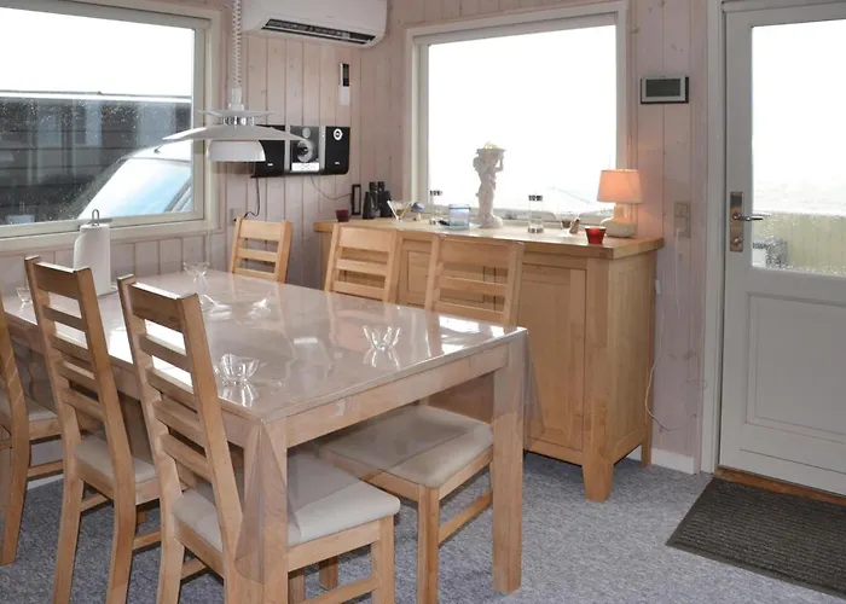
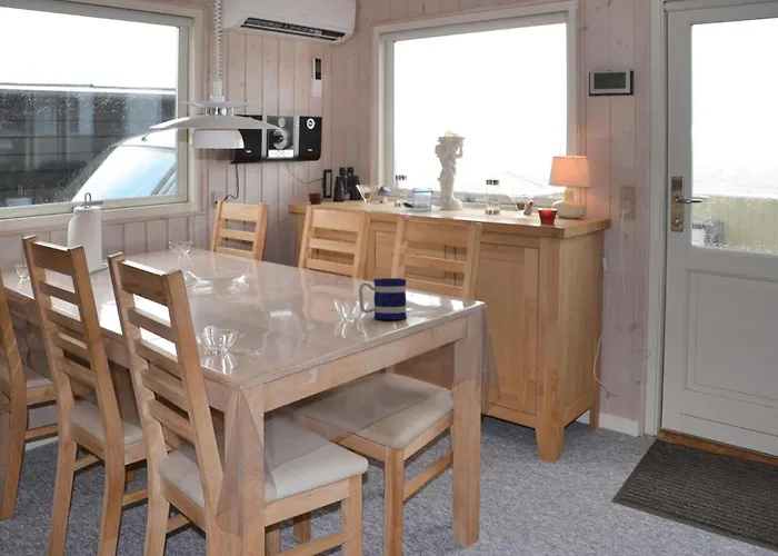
+ mug [358,277,407,320]
